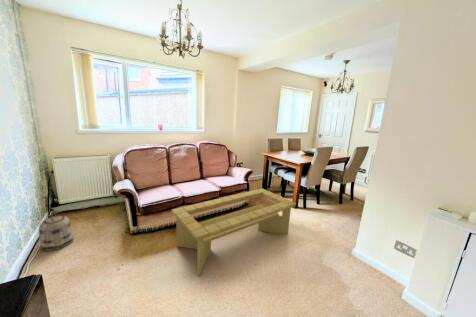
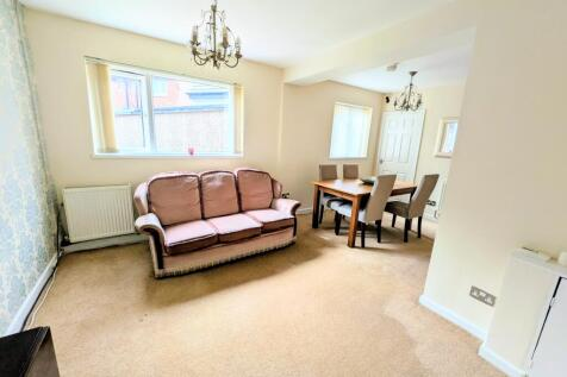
- coffee table [171,188,297,277]
- basket [38,210,75,252]
